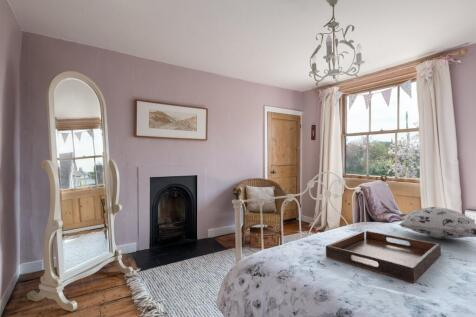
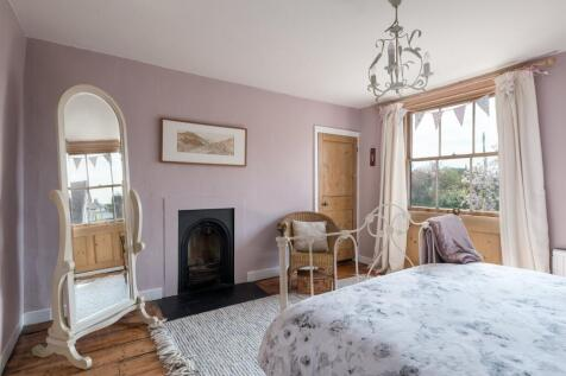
- decorative pillow [397,206,476,240]
- serving tray [325,230,442,285]
